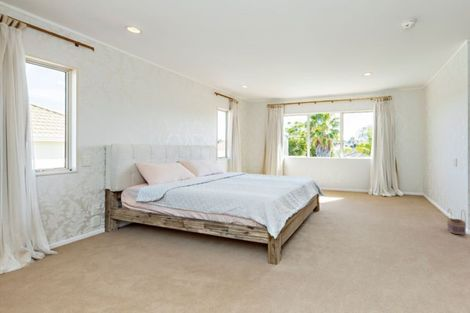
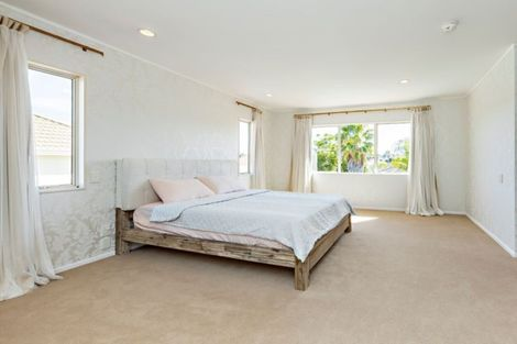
- basket [446,208,467,236]
